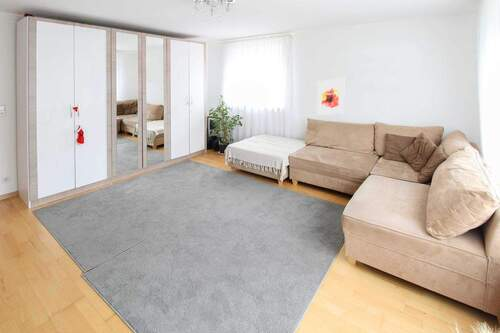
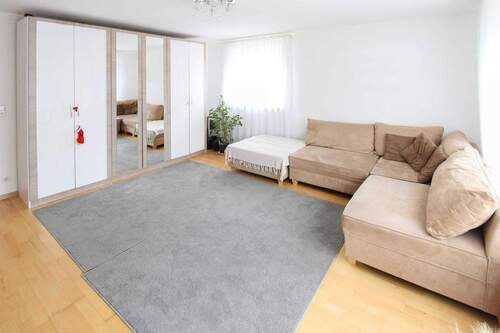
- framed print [316,77,345,116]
